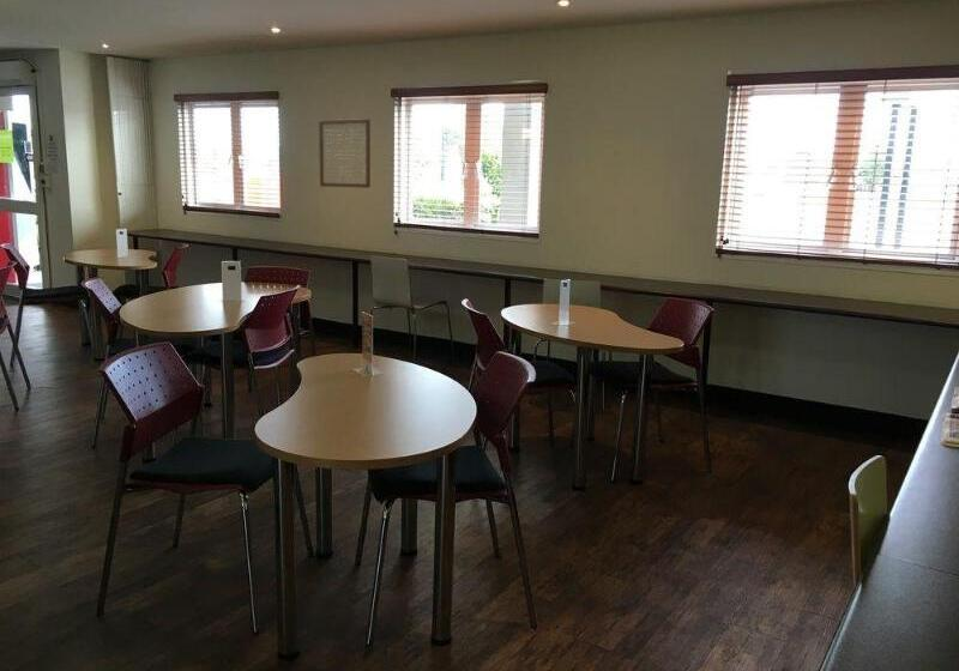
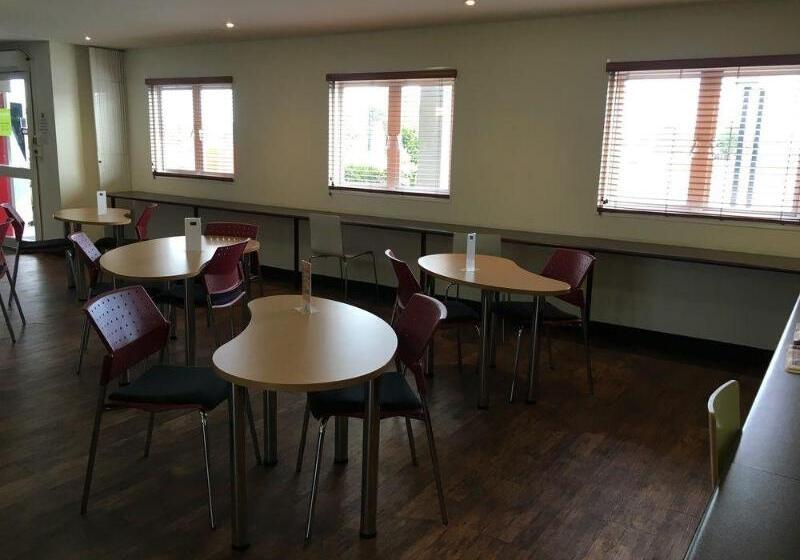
- wall art [318,116,372,189]
